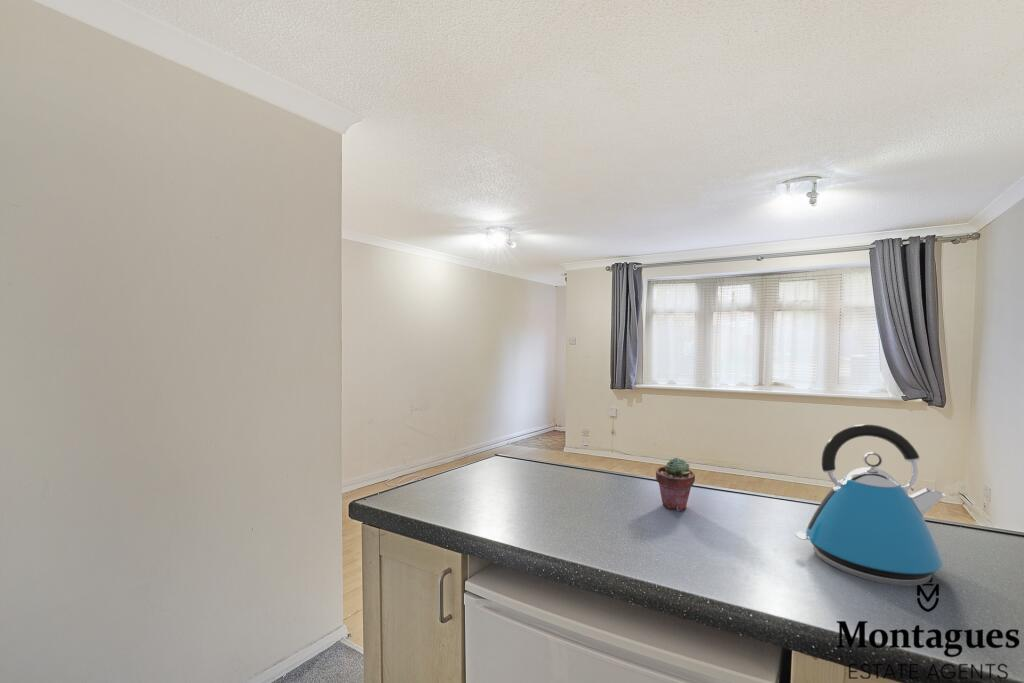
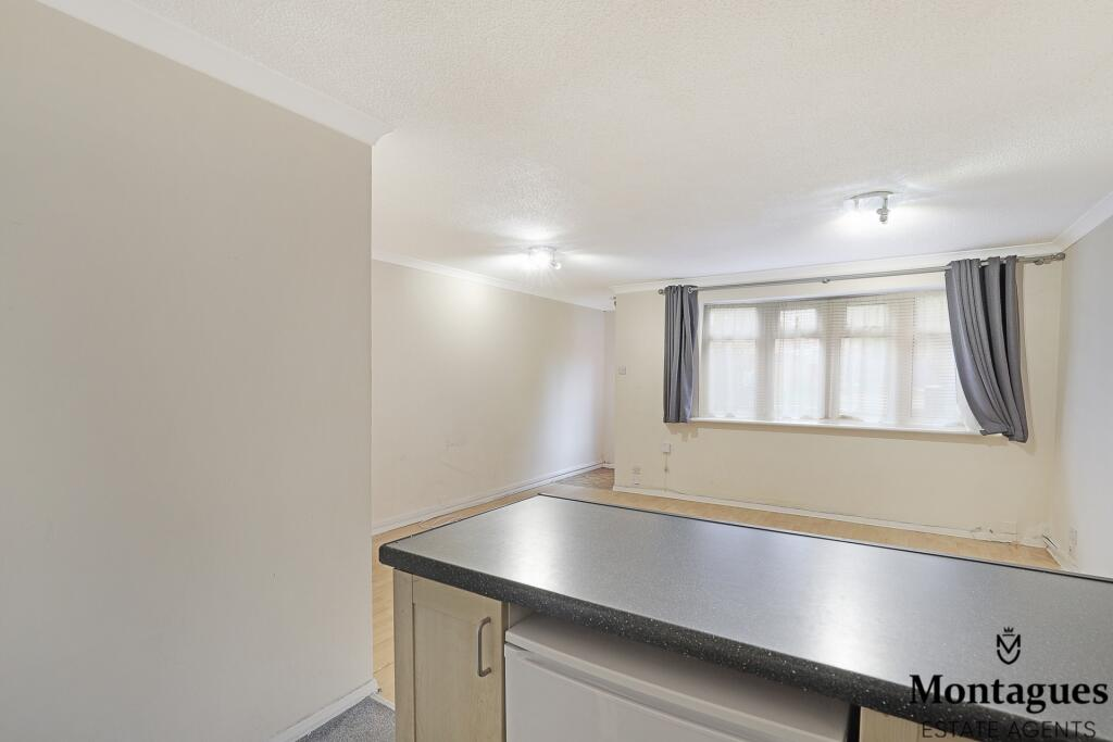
- kettle [795,423,946,587]
- potted succulent [655,457,696,512]
